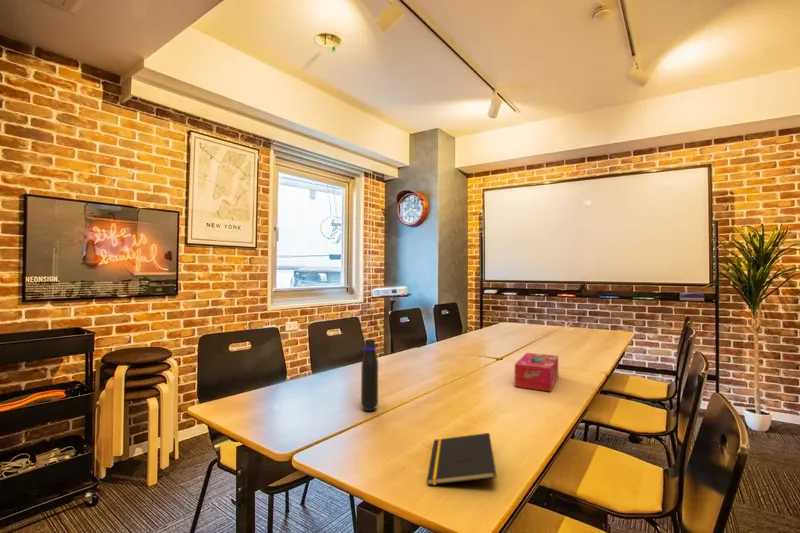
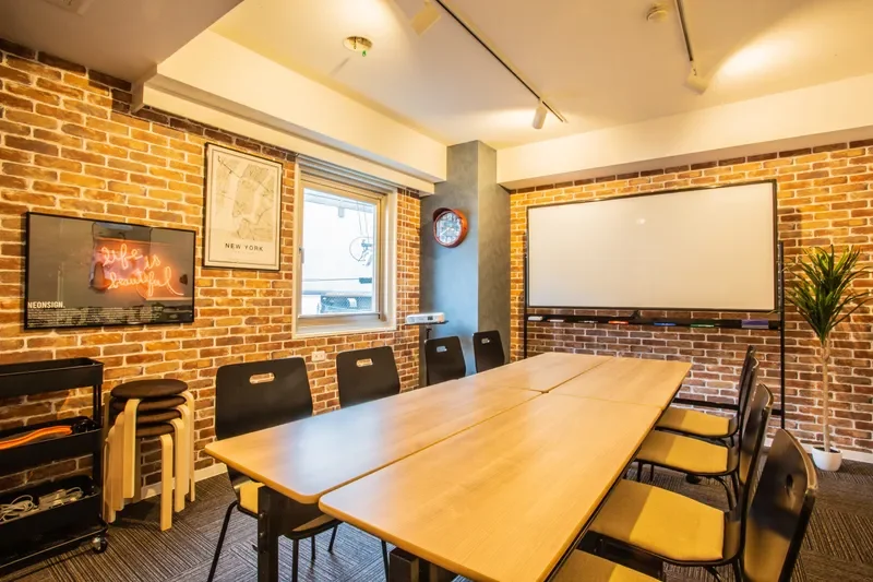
- water bottle [360,338,379,412]
- notepad [426,432,497,486]
- tissue box [514,352,559,393]
